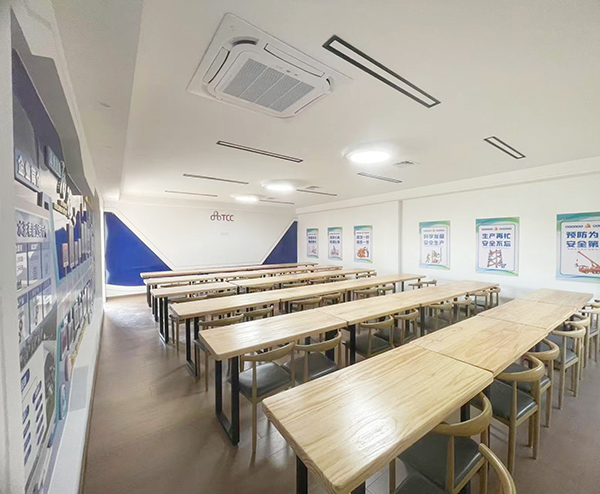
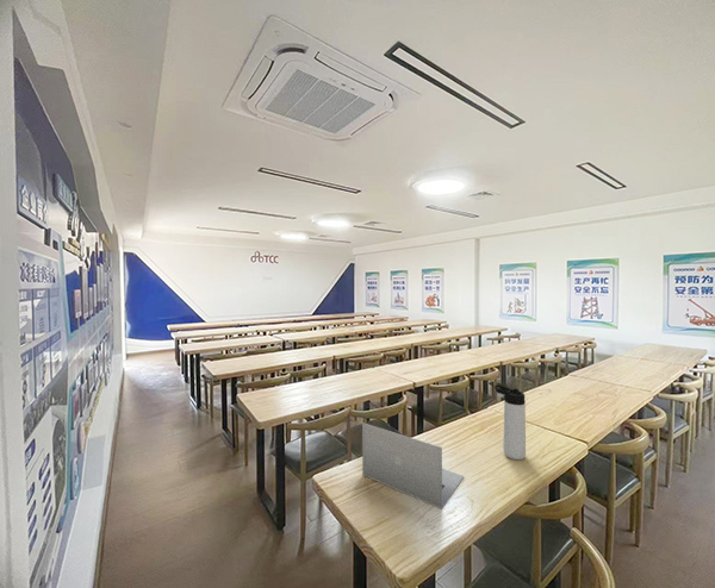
+ laptop [361,421,465,511]
+ thermos bottle [493,383,527,461]
